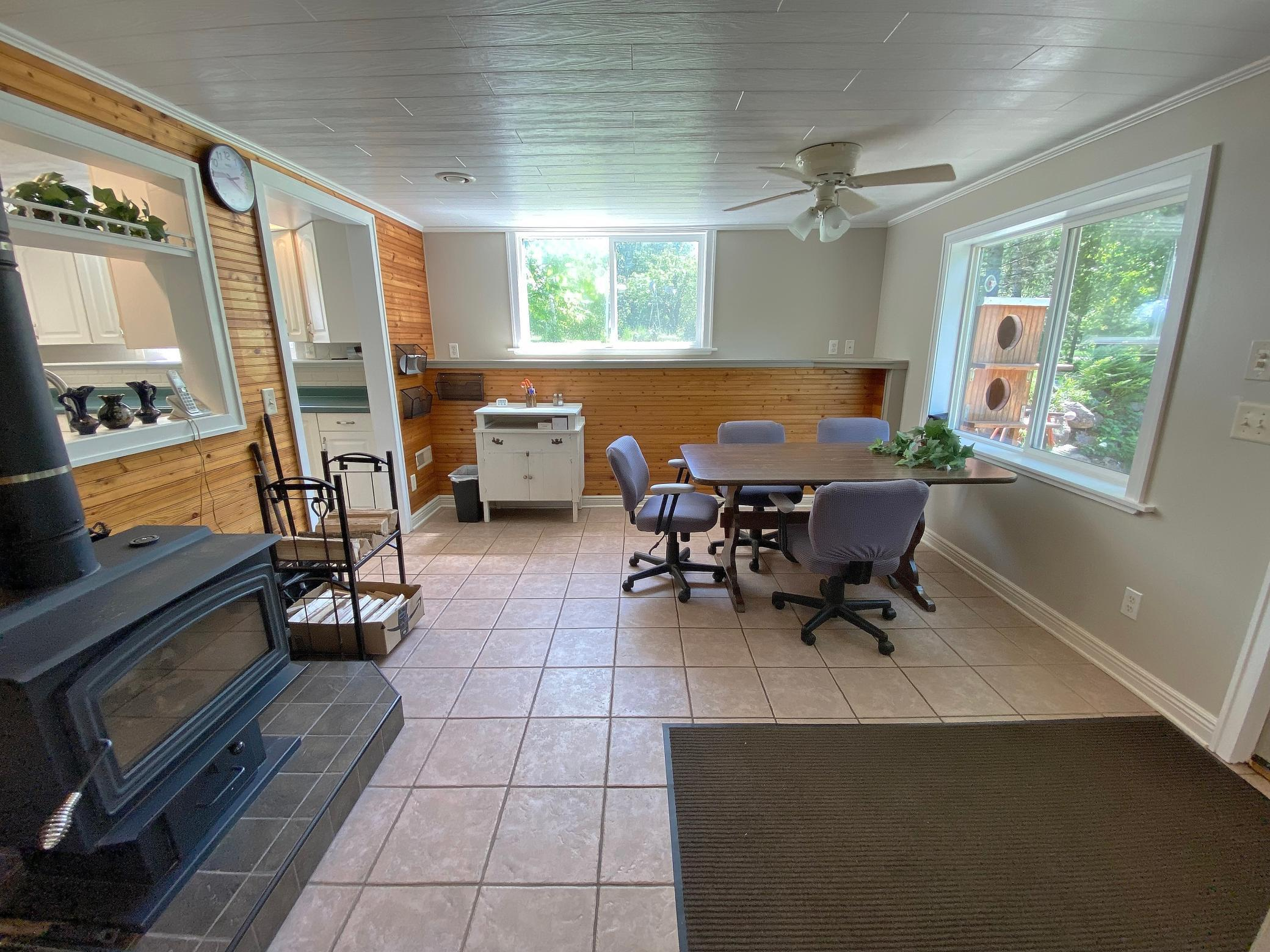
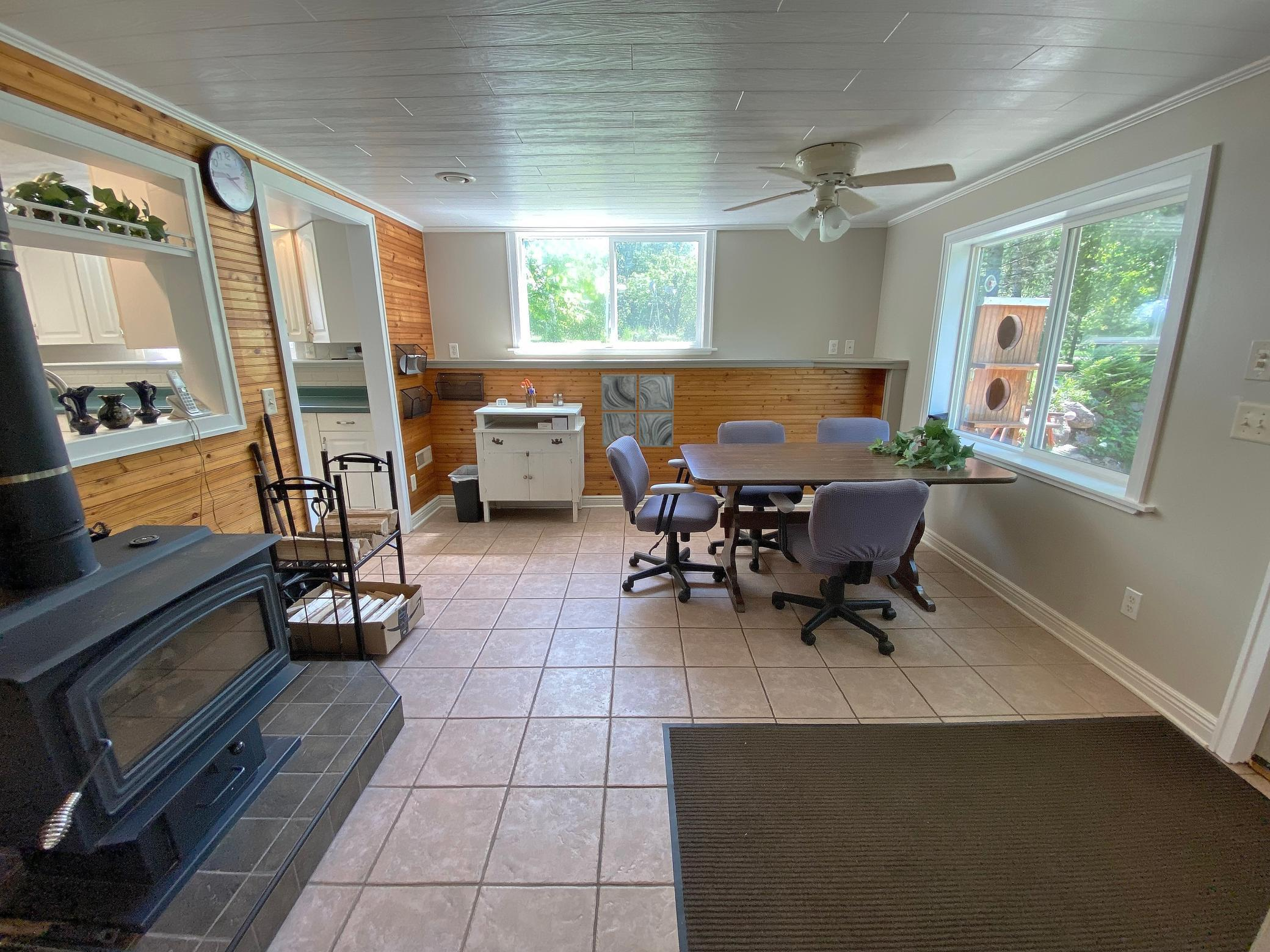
+ wall art [601,374,675,447]
